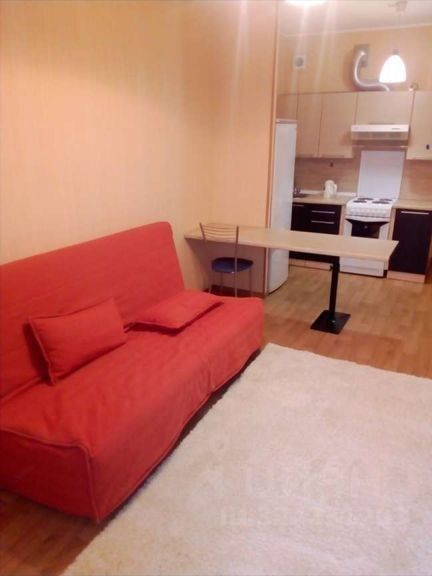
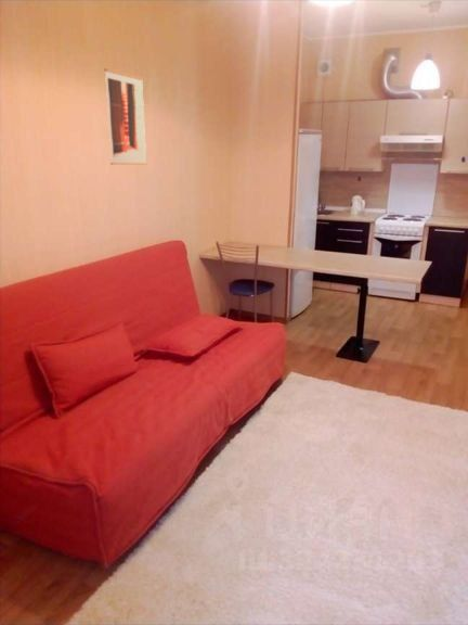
+ wall art [103,67,147,166]
